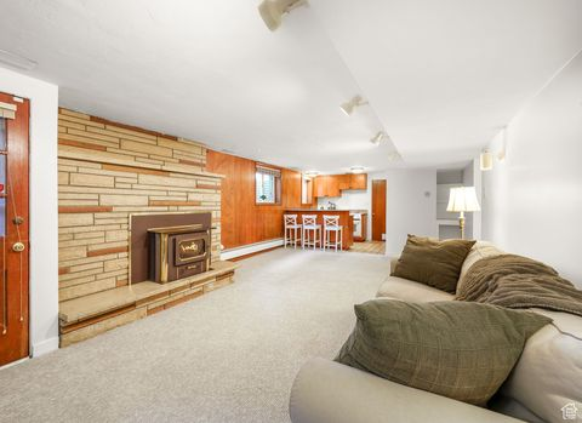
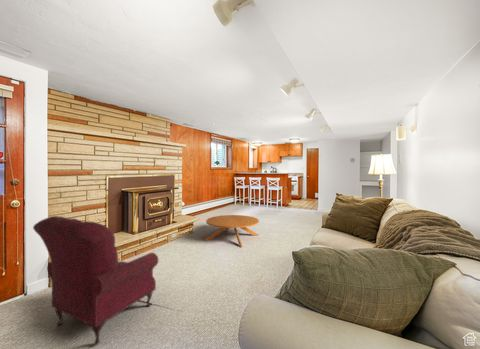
+ armchair [32,215,159,346]
+ coffee table [203,214,260,248]
